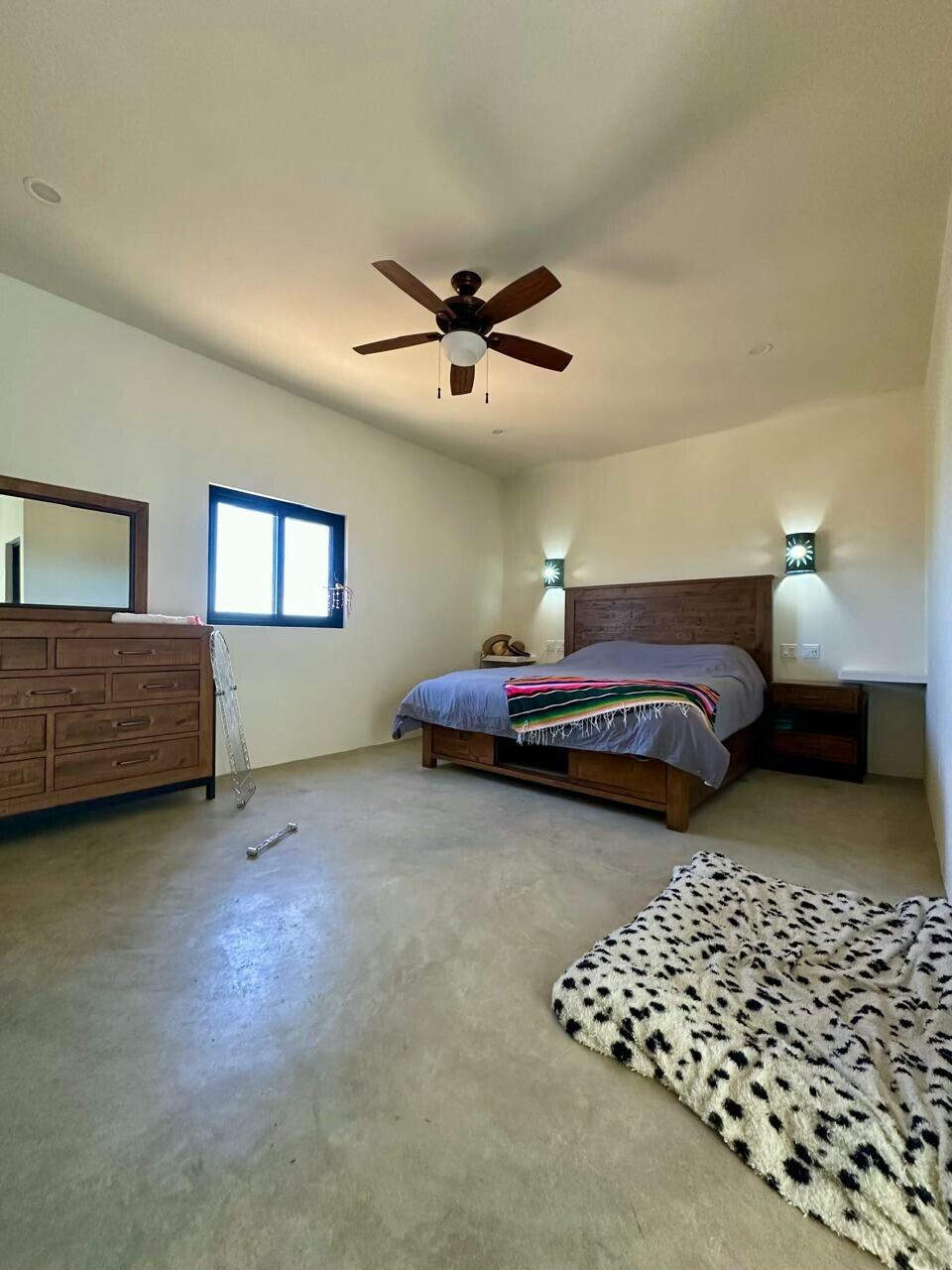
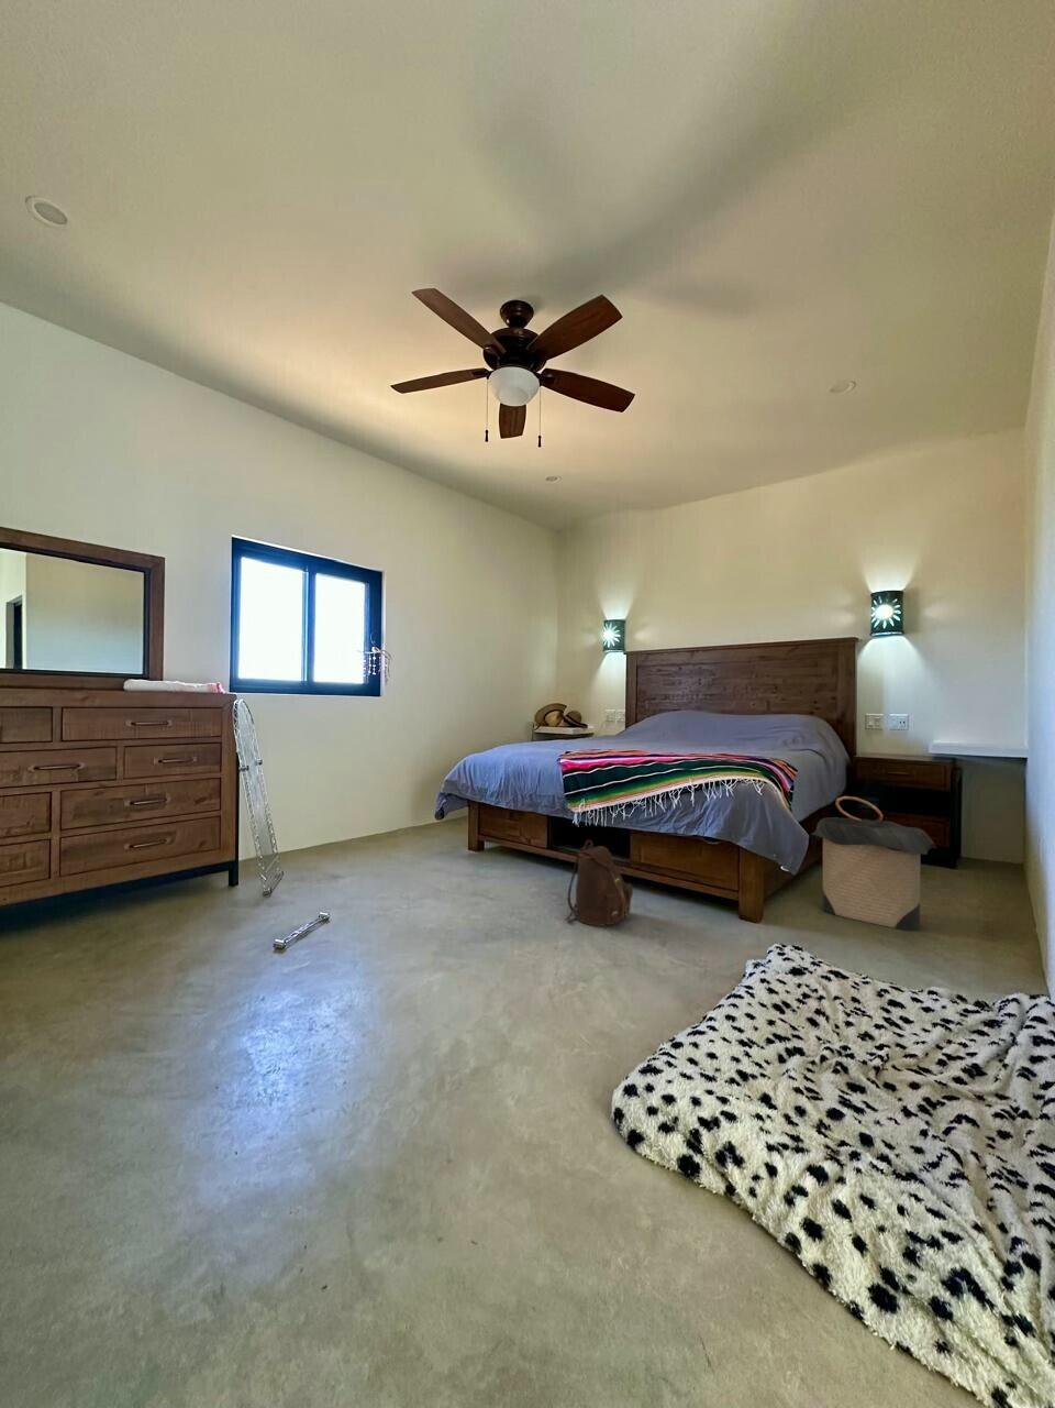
+ laundry hamper [810,795,938,931]
+ backpack [564,839,634,927]
